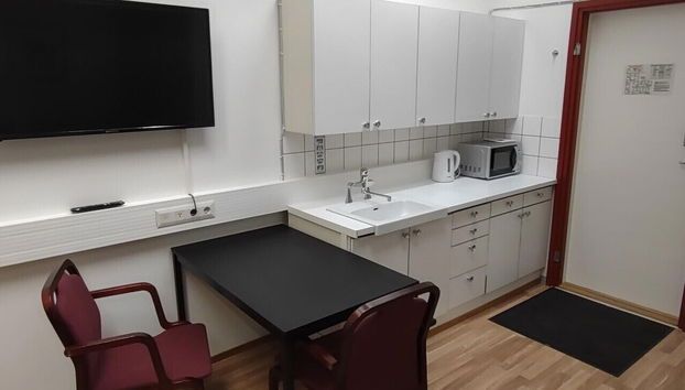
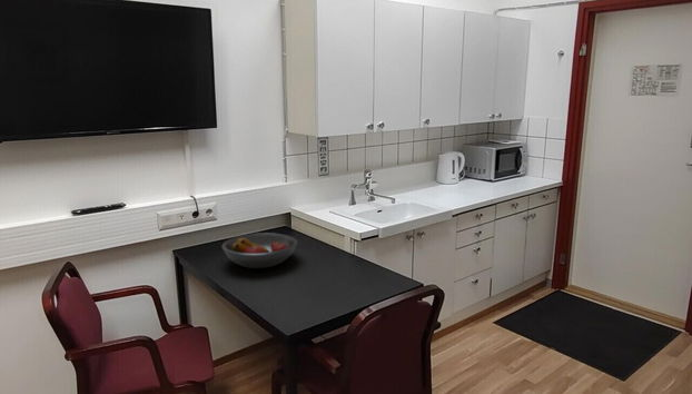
+ fruit bowl [220,232,298,269]
